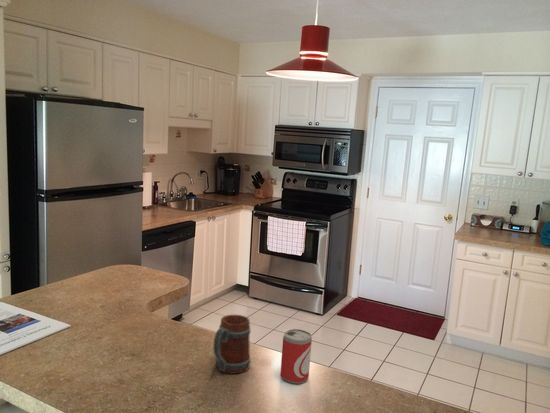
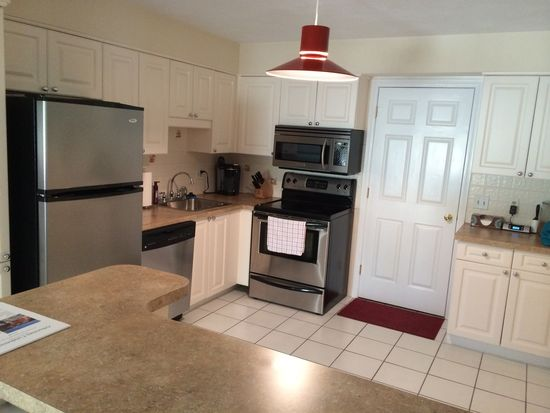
- beer can [279,328,313,385]
- mug [213,314,252,374]
